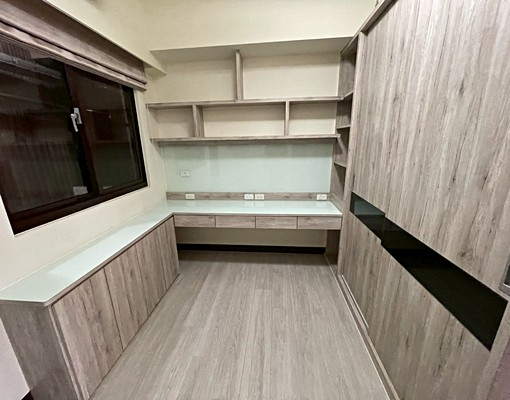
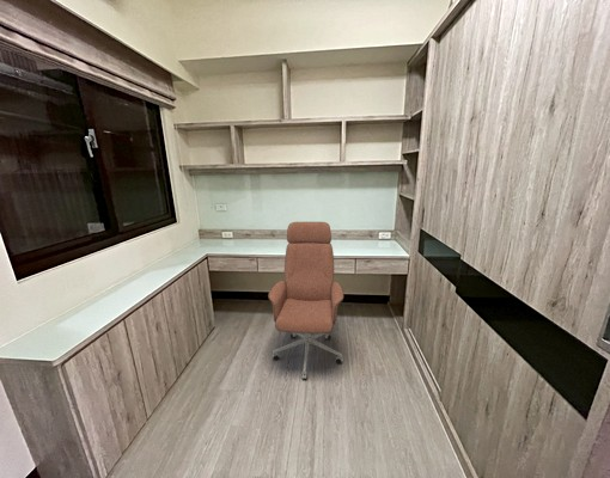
+ office chair [267,221,344,380]
